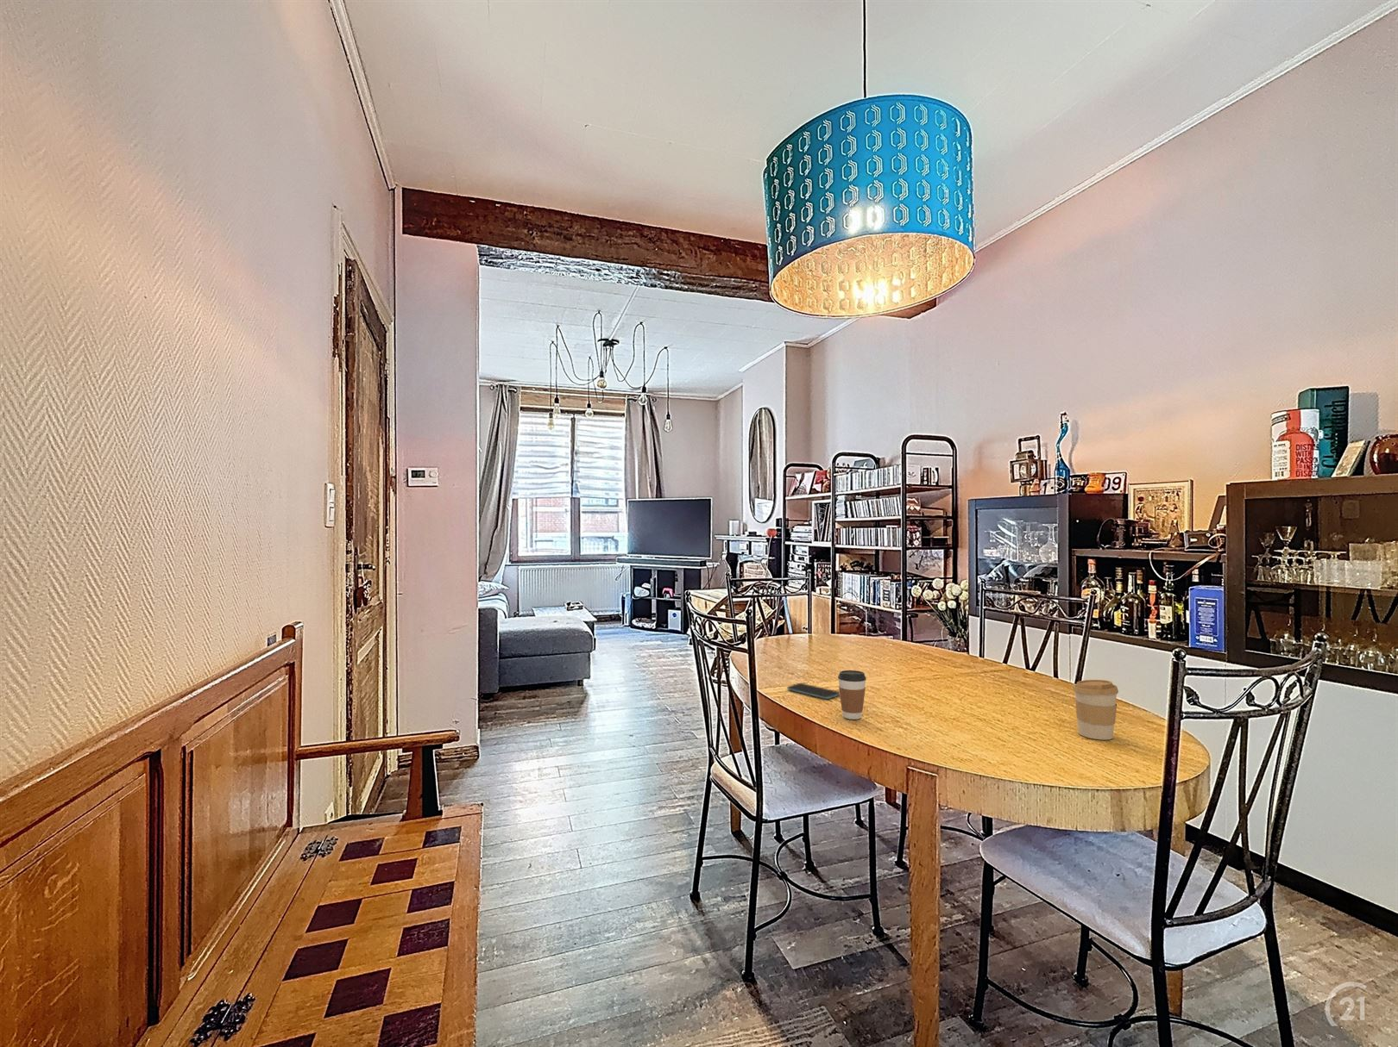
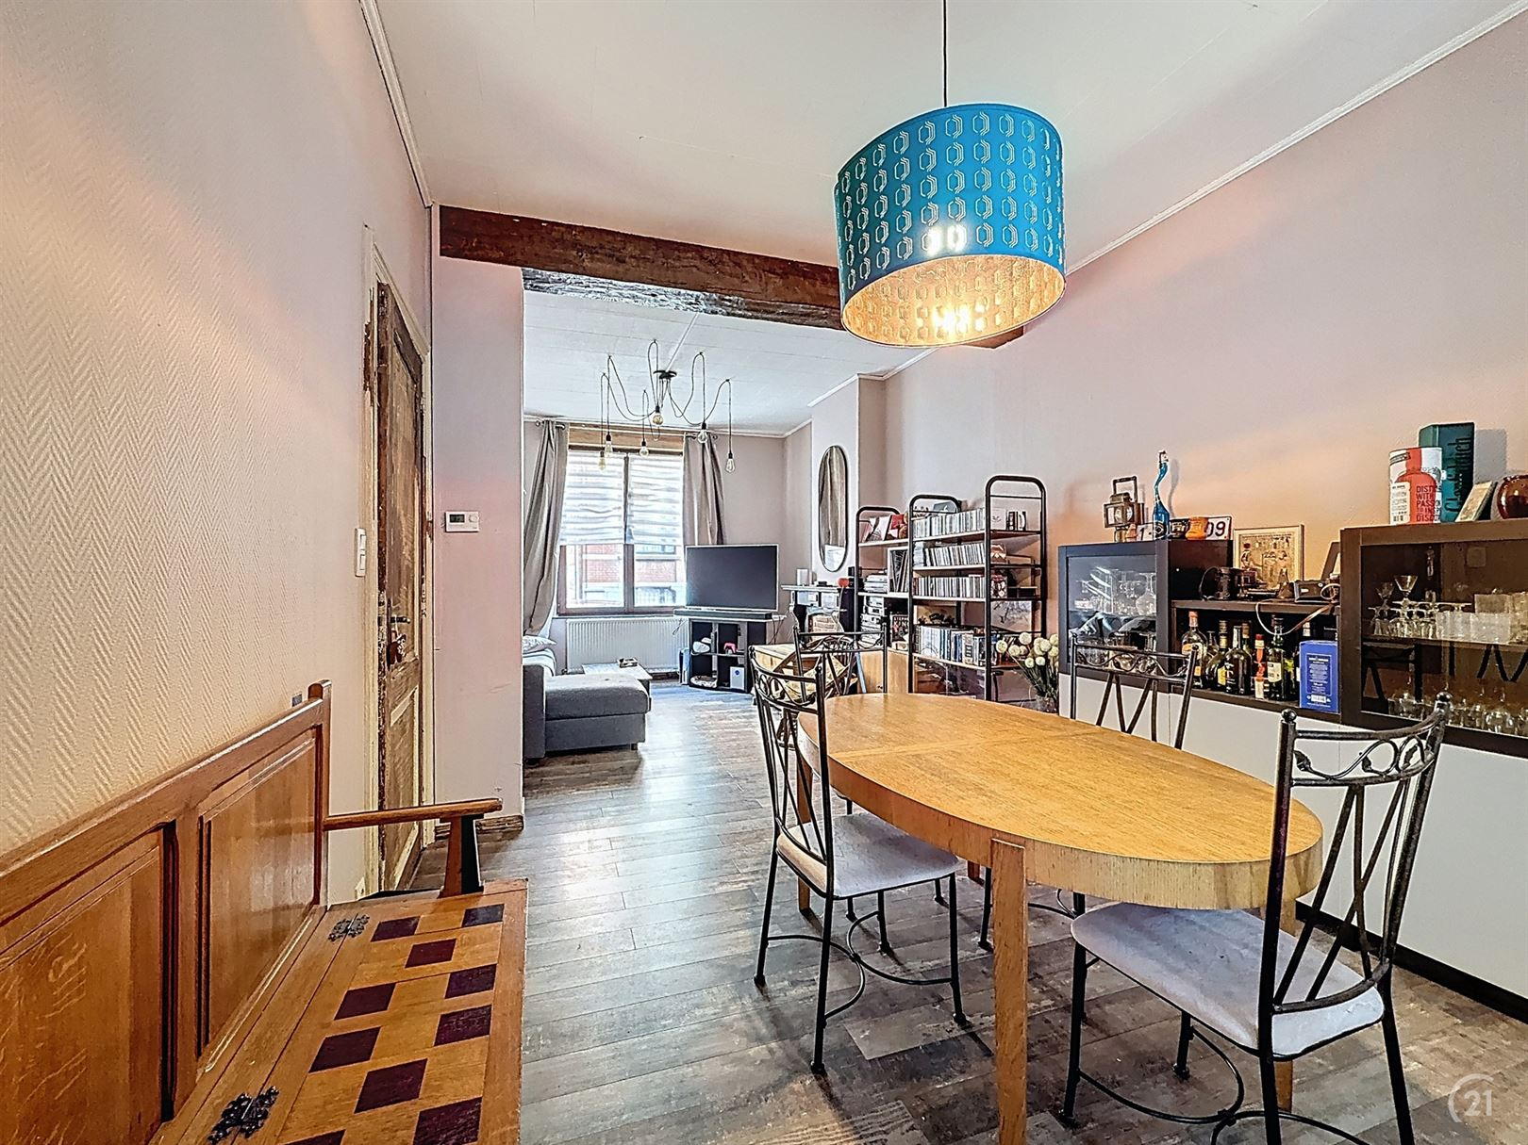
- smartphone [786,683,840,699]
- coffee cup [837,670,867,720]
- coffee cup [1072,679,1120,740]
